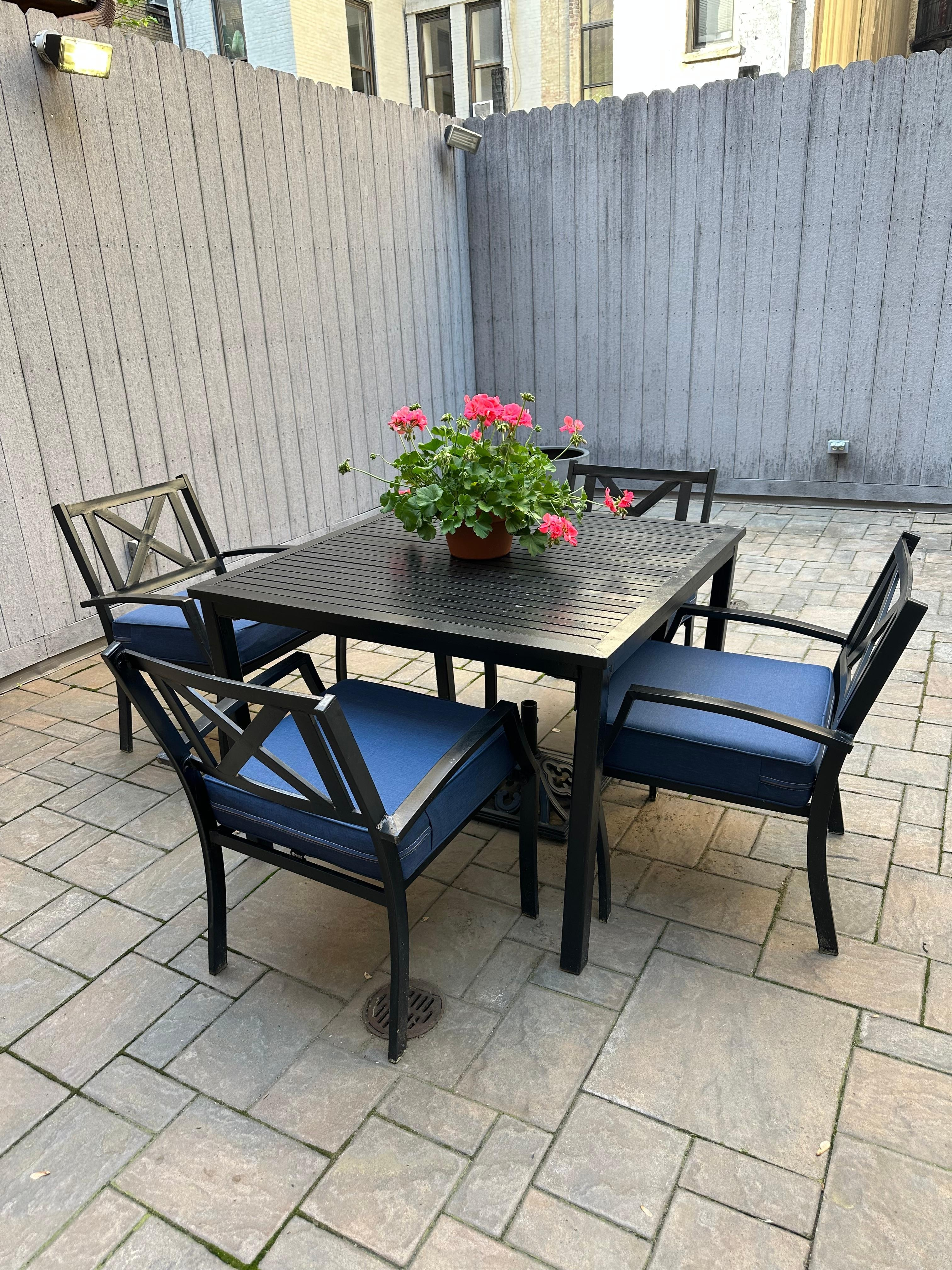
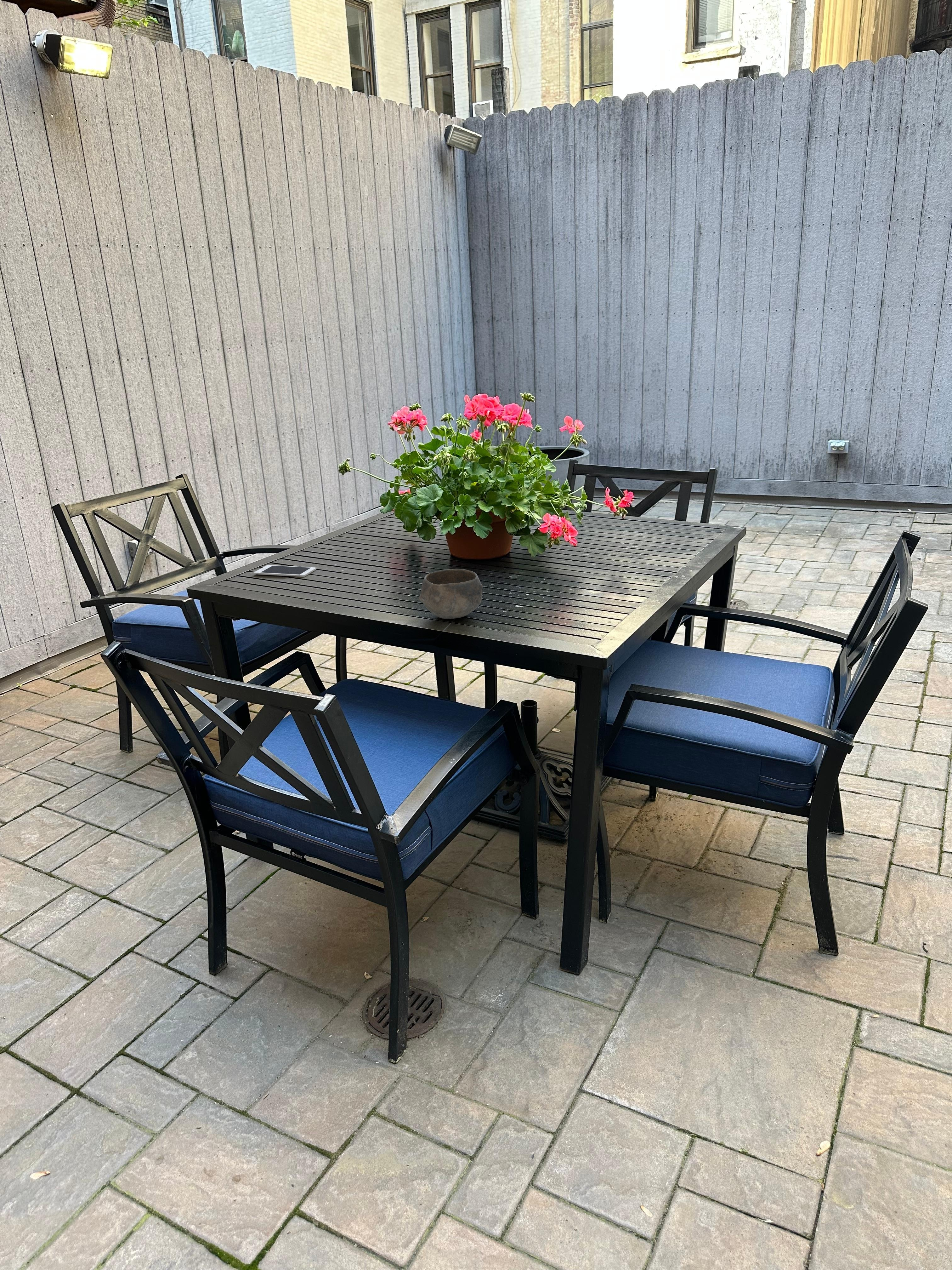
+ bowl [418,569,483,620]
+ cell phone [254,565,316,577]
